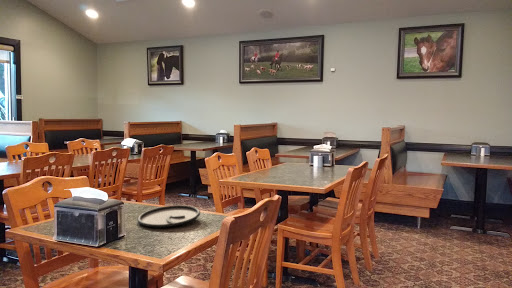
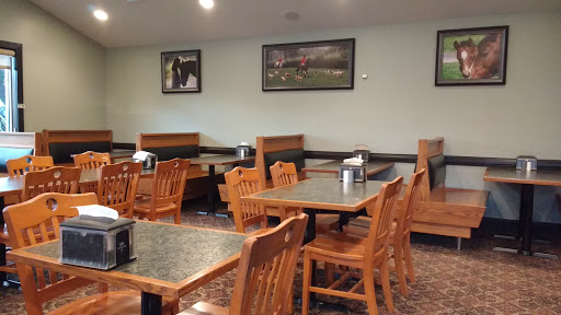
- plate [137,204,201,229]
